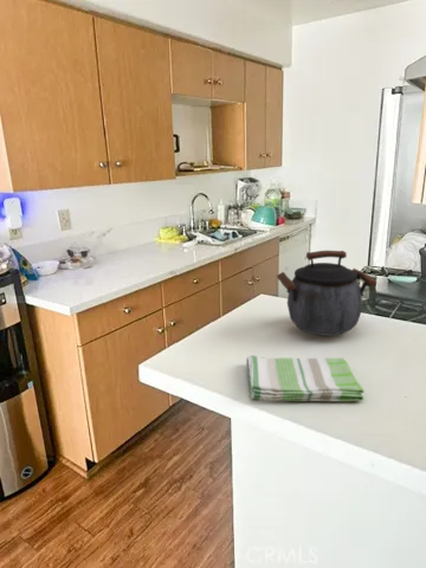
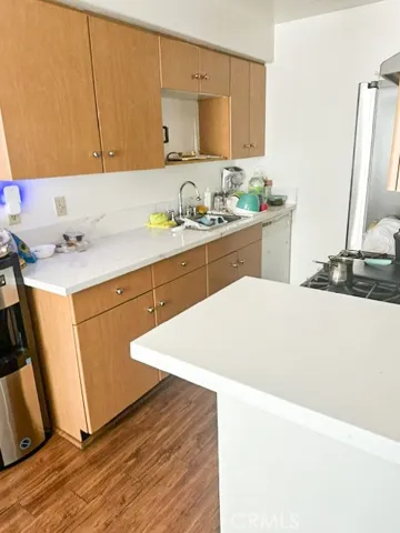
- kettle [276,250,377,337]
- dish towel [245,355,364,402]
